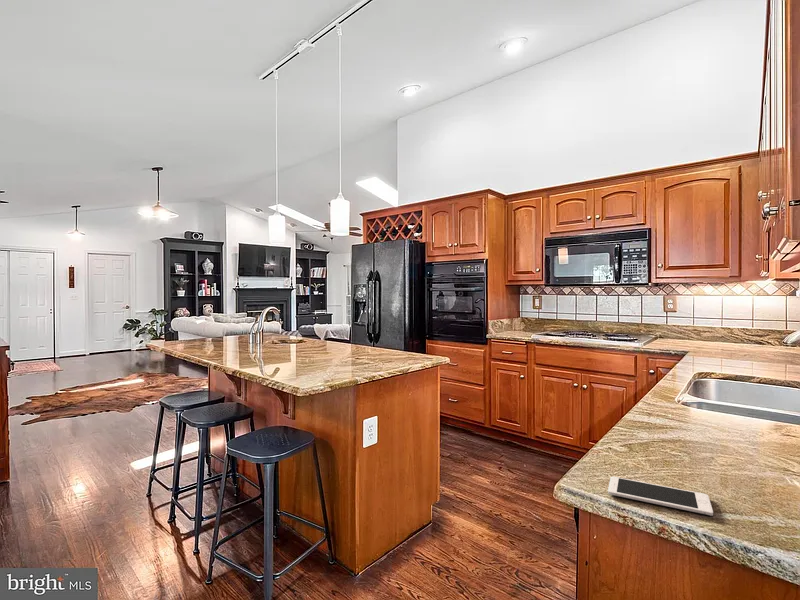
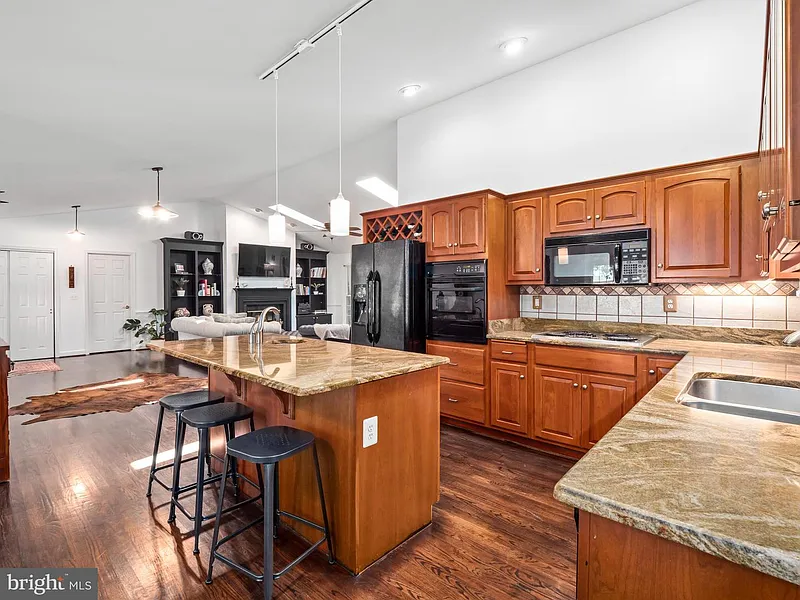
- cell phone [607,476,714,517]
